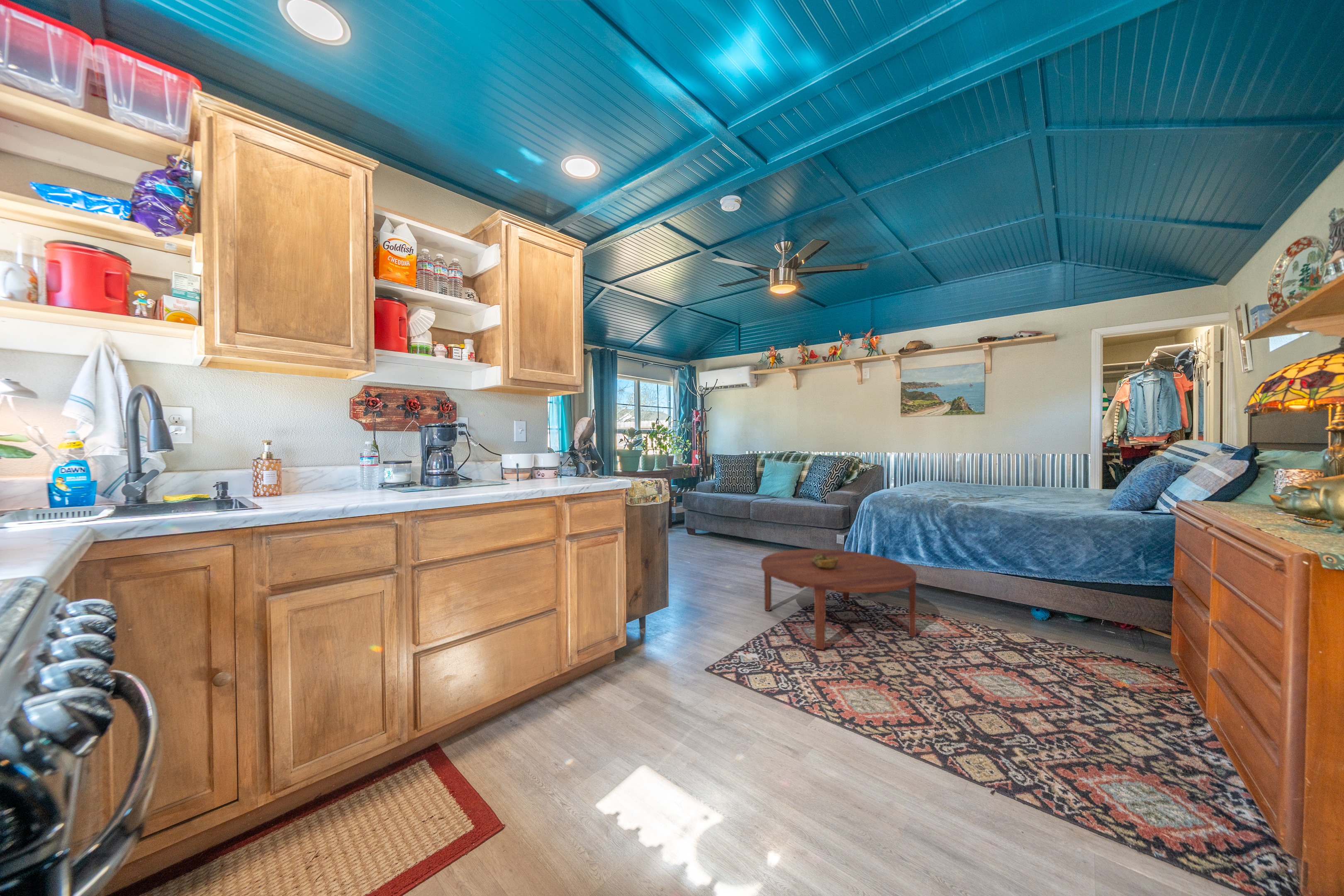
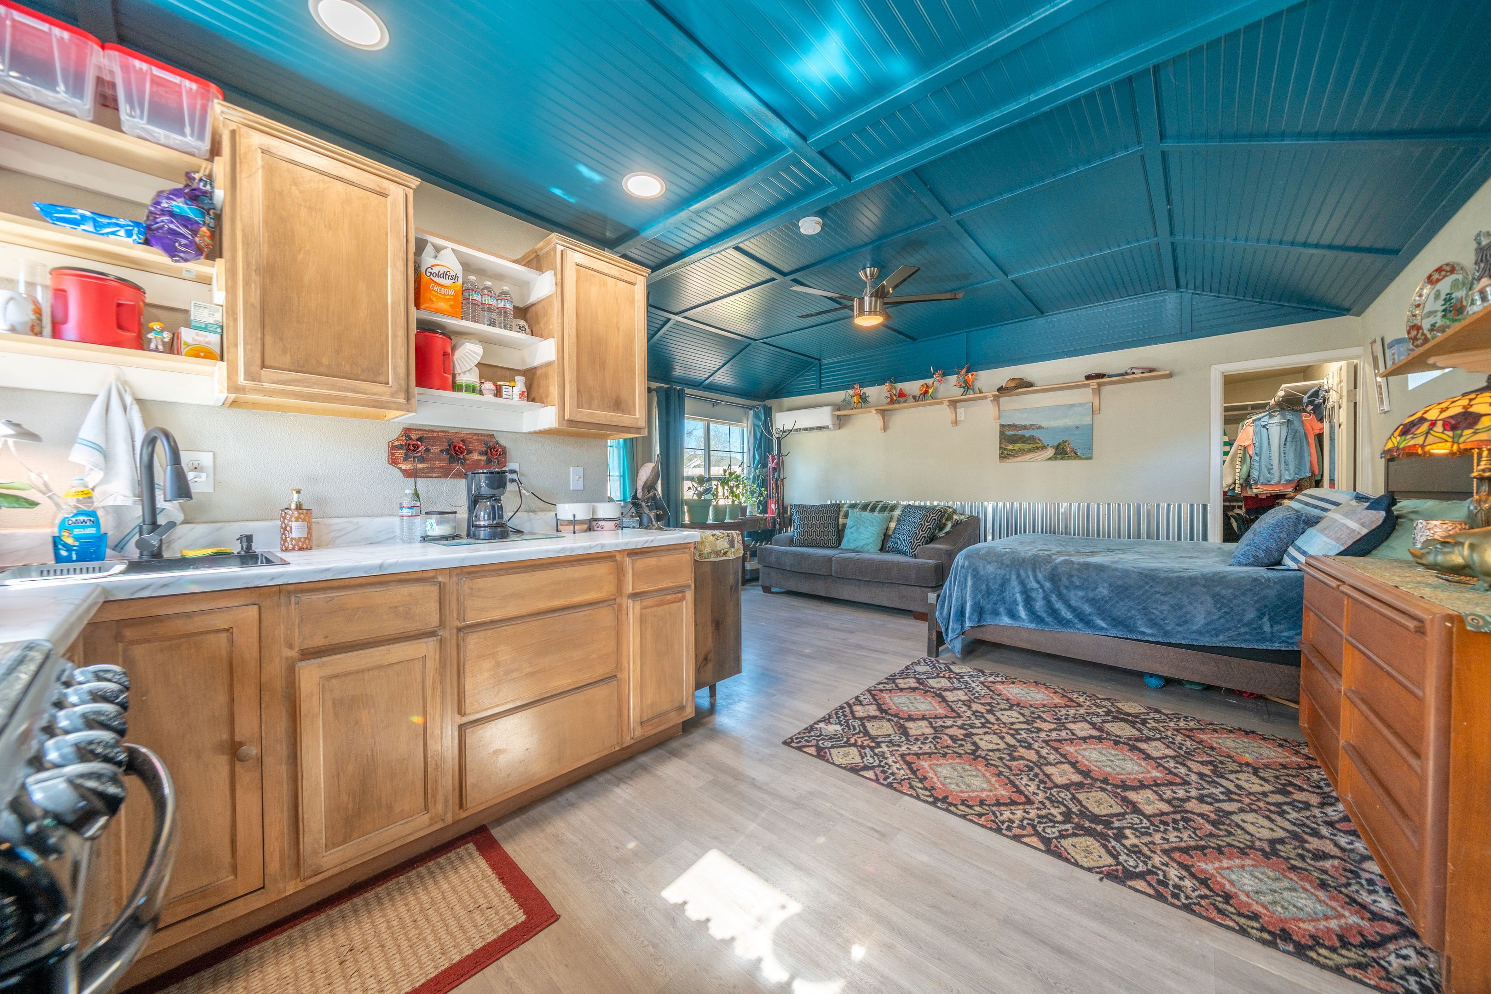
- decorative bowl [811,553,839,569]
- coffee table [761,549,917,650]
